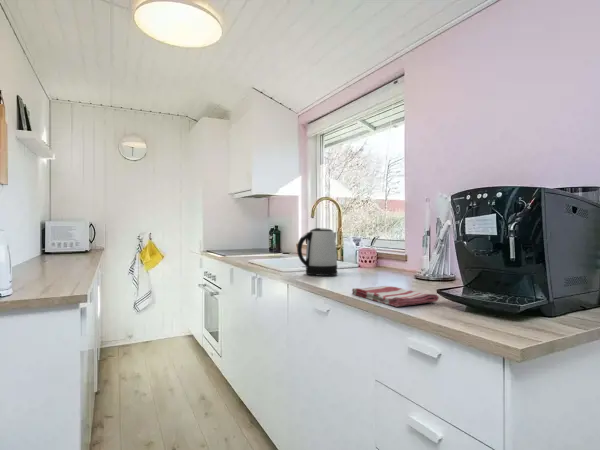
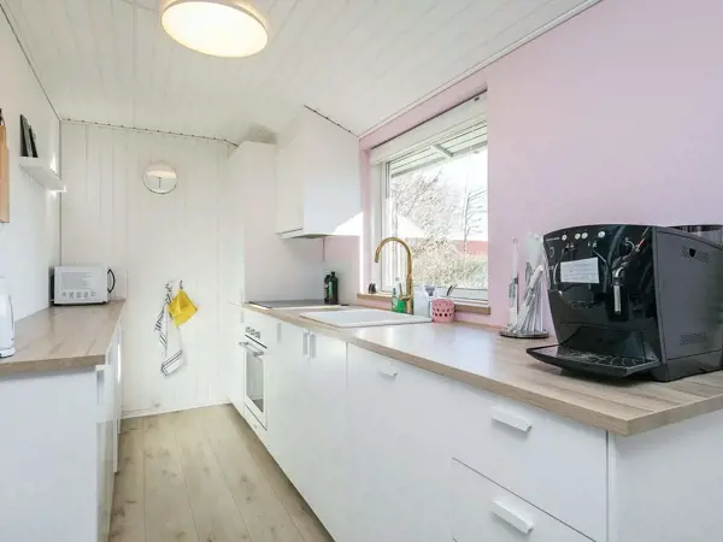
- kettle [296,227,338,277]
- dish towel [351,285,440,308]
